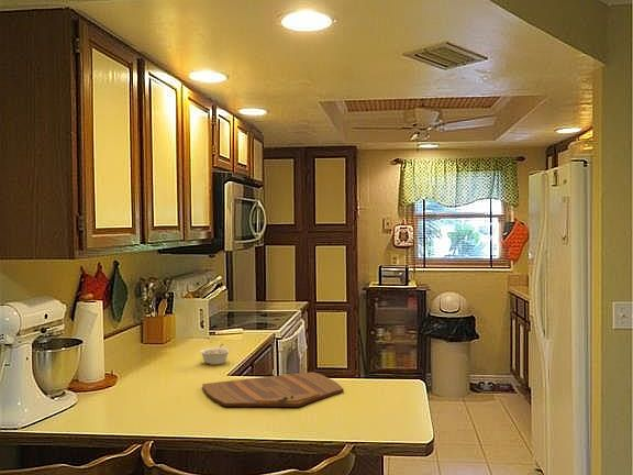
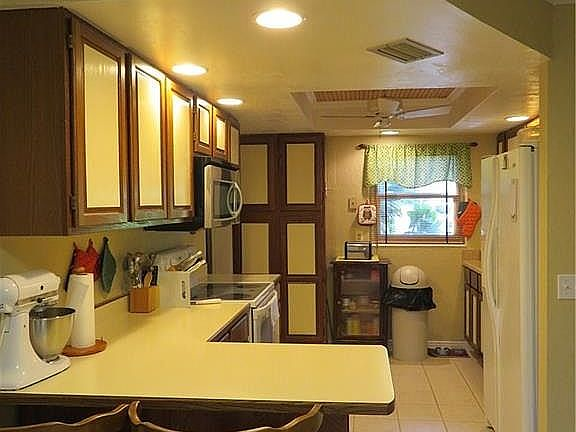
- cutting board [201,371,345,408]
- legume [199,343,231,366]
